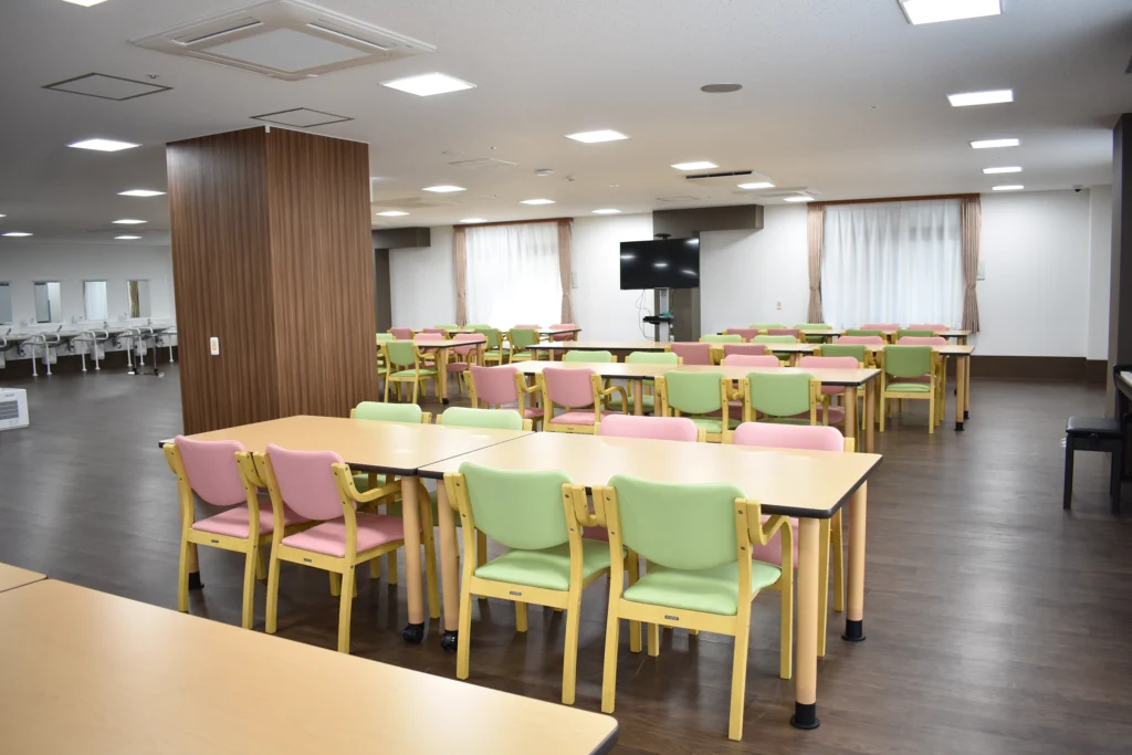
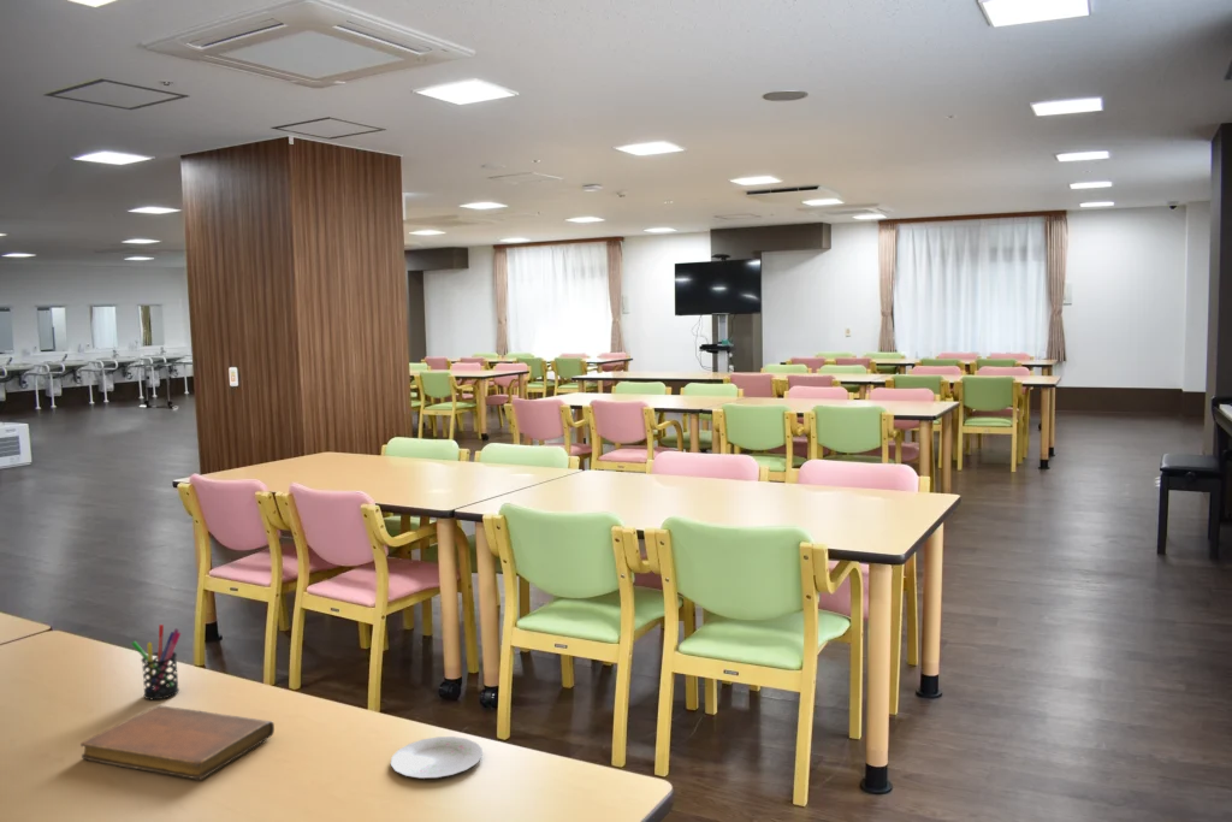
+ pen holder [130,623,182,700]
+ plate [390,735,484,780]
+ notebook [79,705,276,780]
